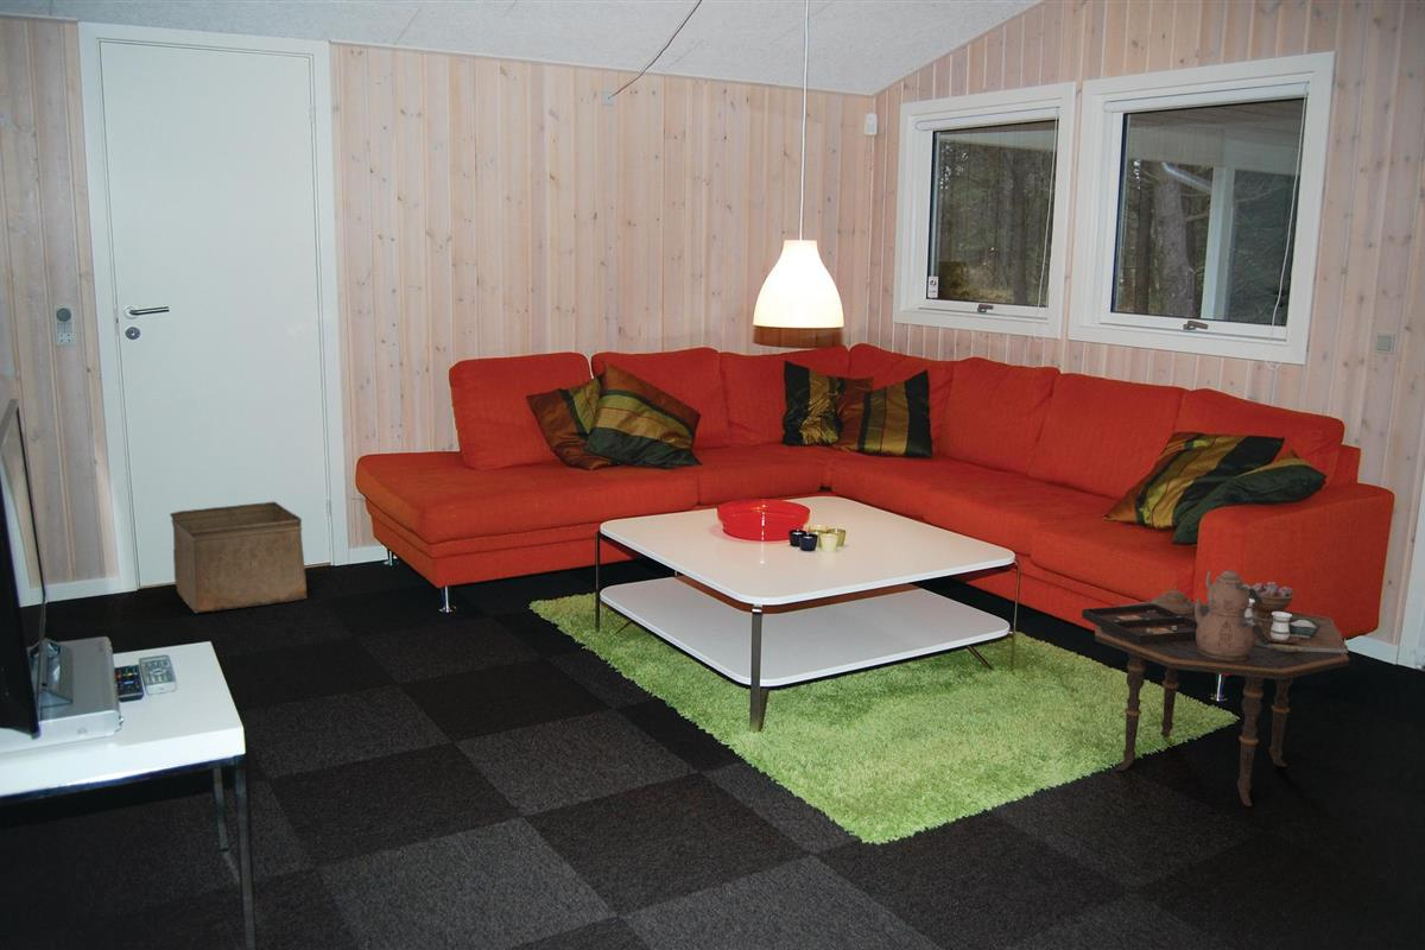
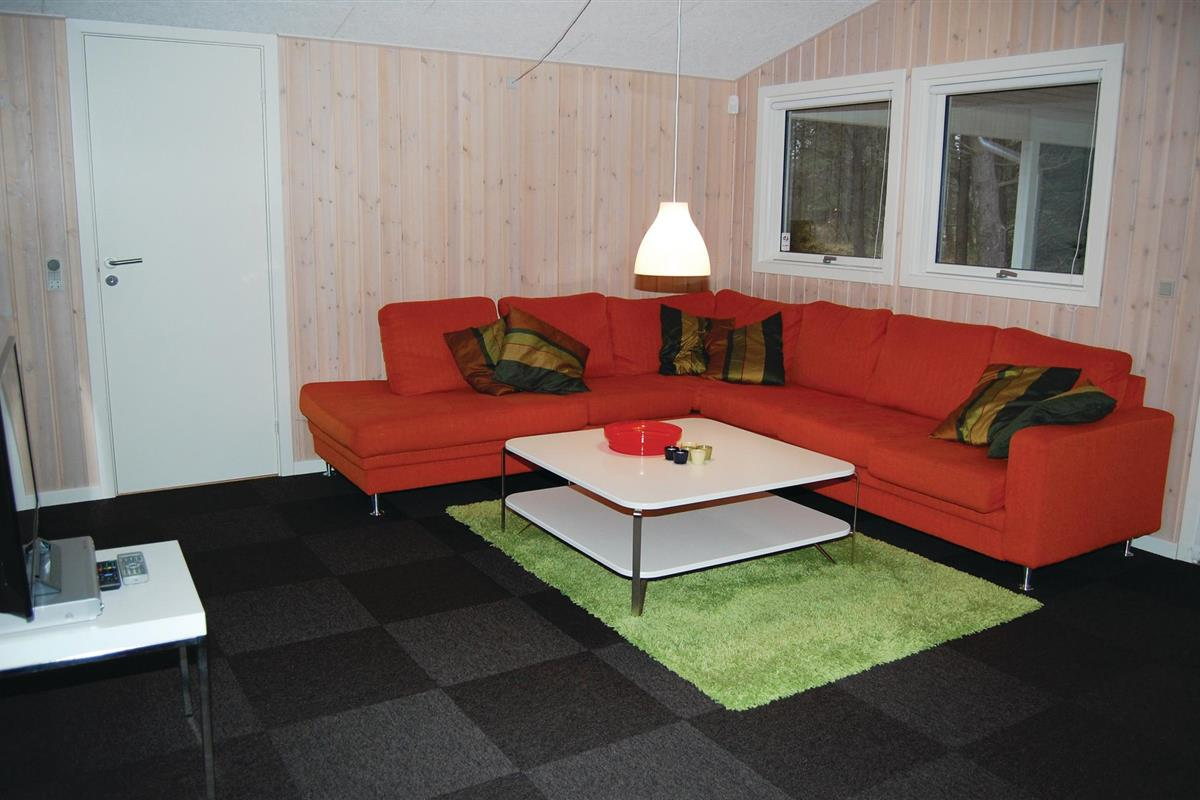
- side table [1081,568,1351,808]
- storage bin [169,500,309,614]
